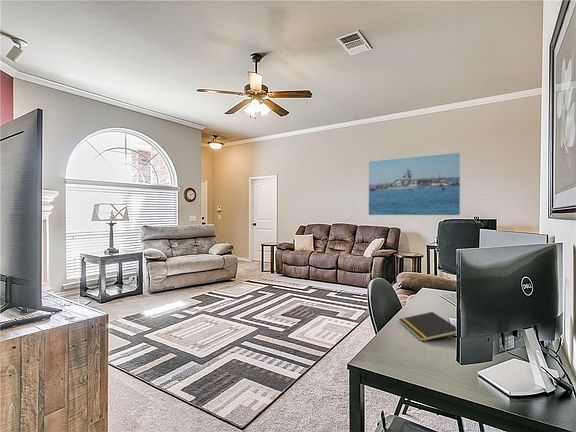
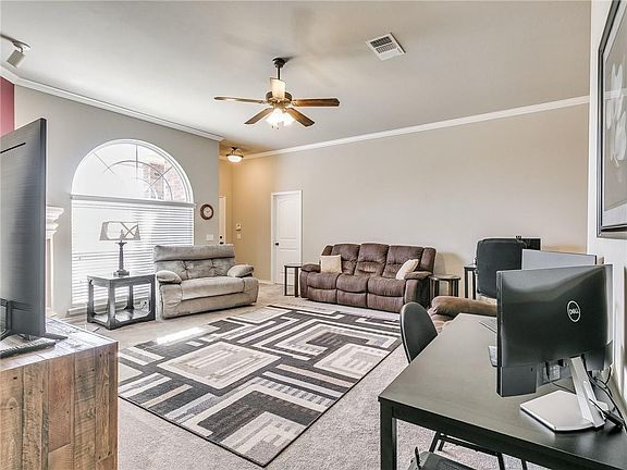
- notepad [398,311,457,342]
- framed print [368,151,461,216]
